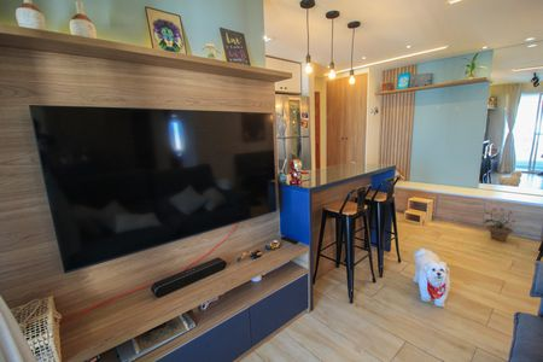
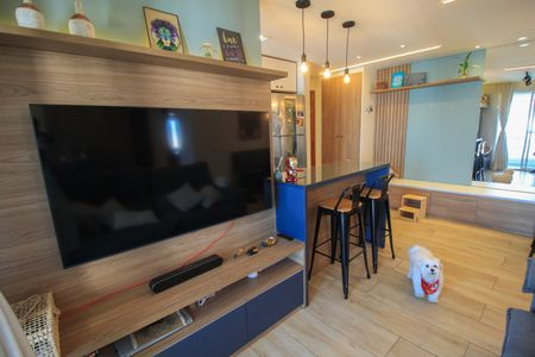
- potted plant [483,208,516,243]
